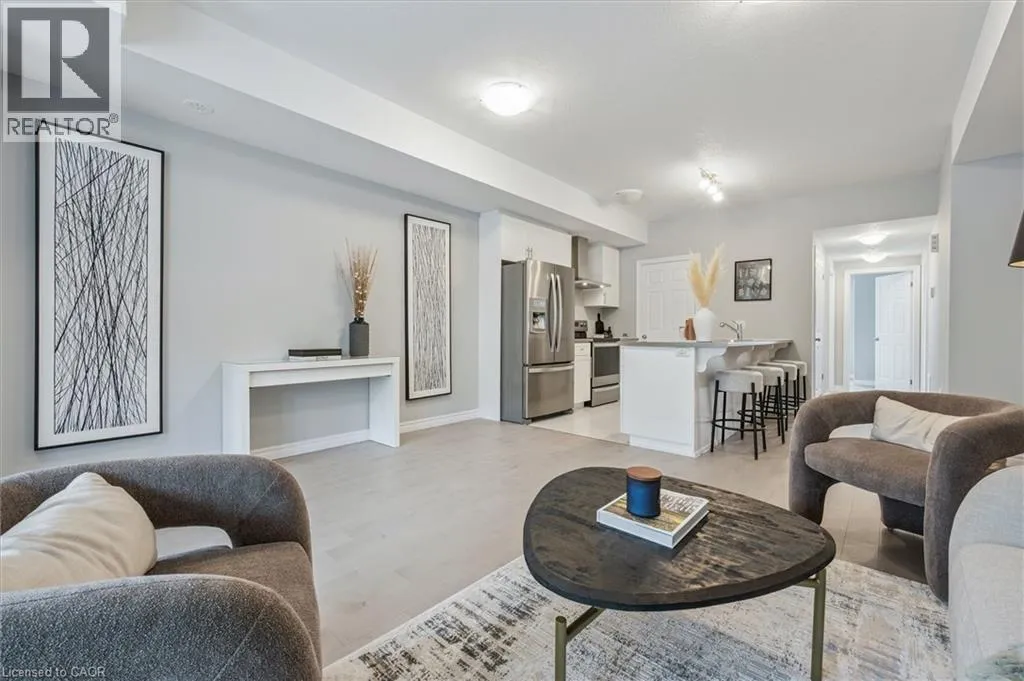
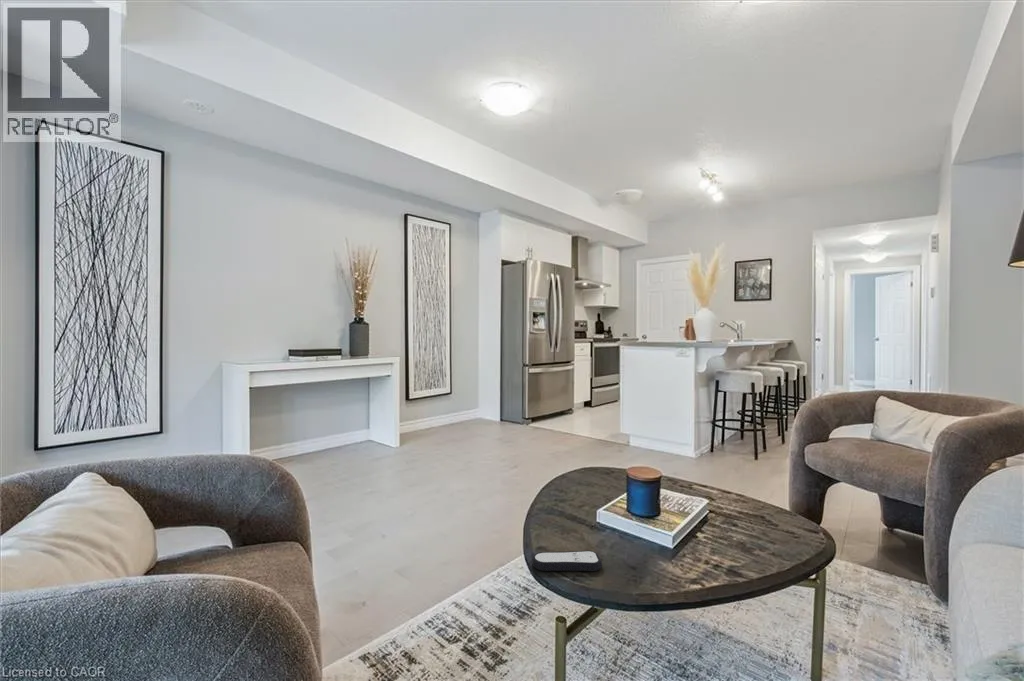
+ remote control [531,550,603,572]
